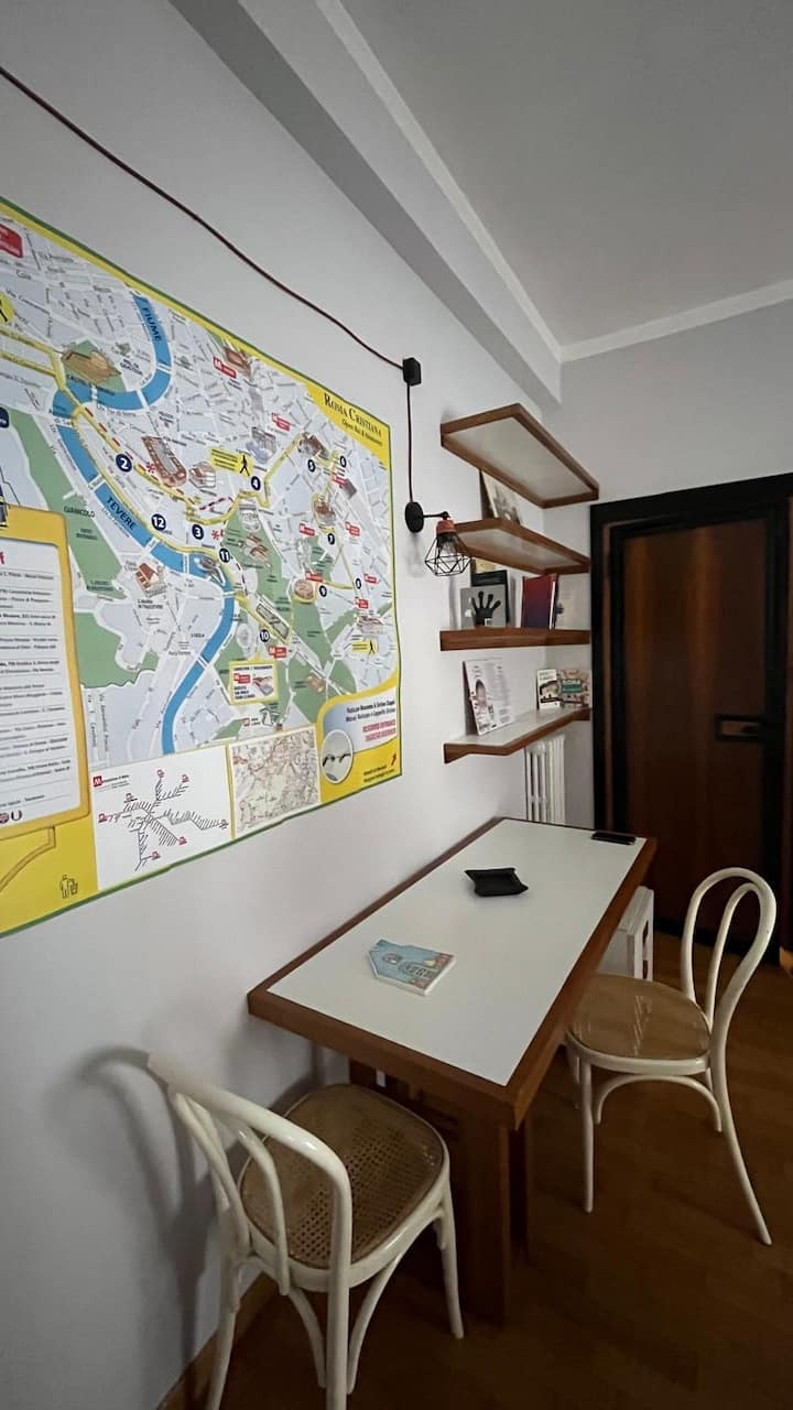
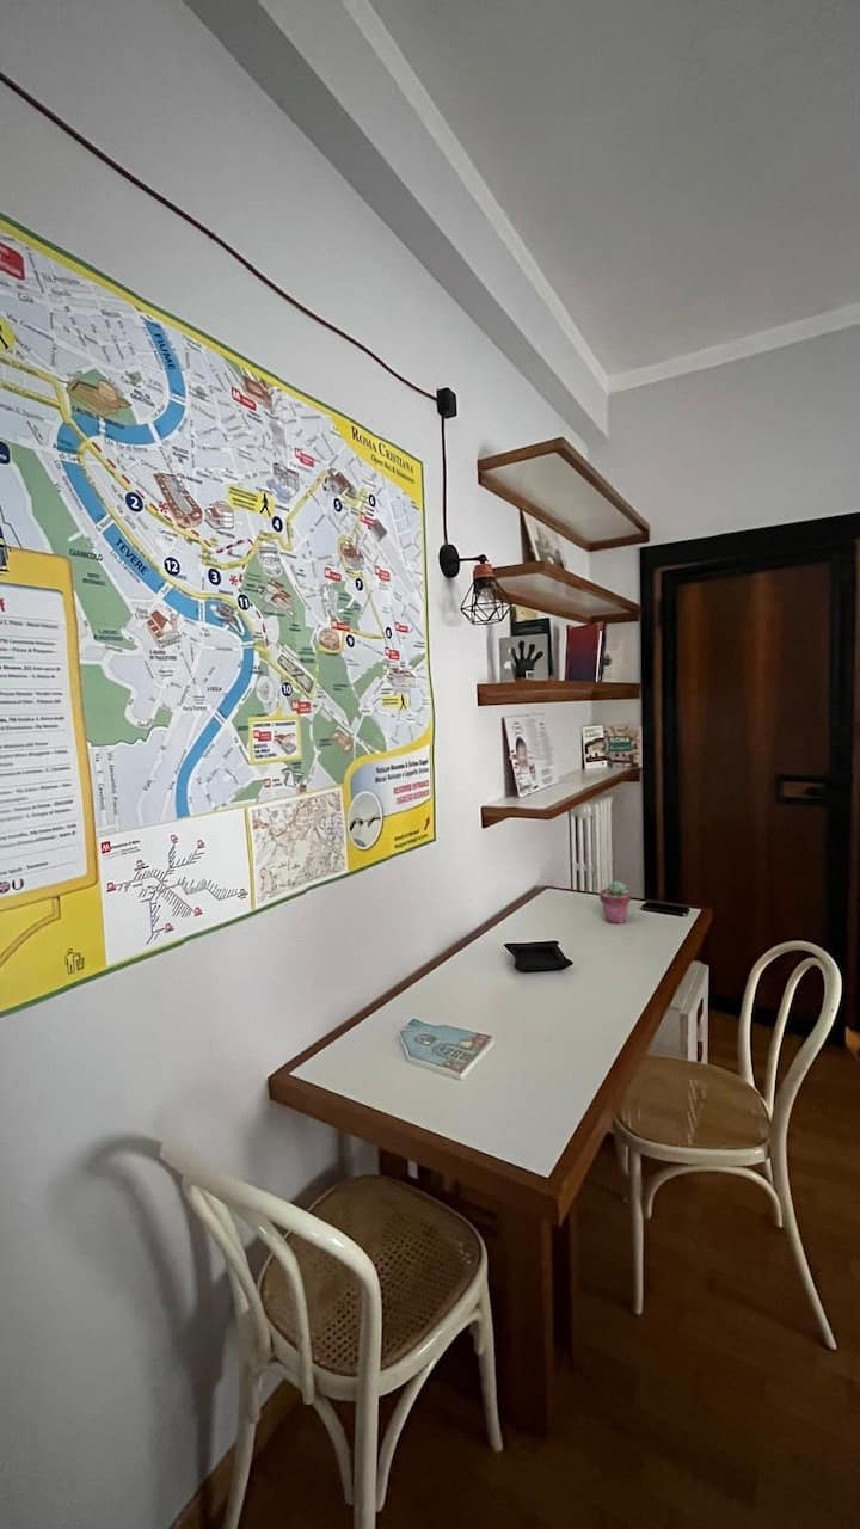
+ potted succulent [598,879,632,925]
